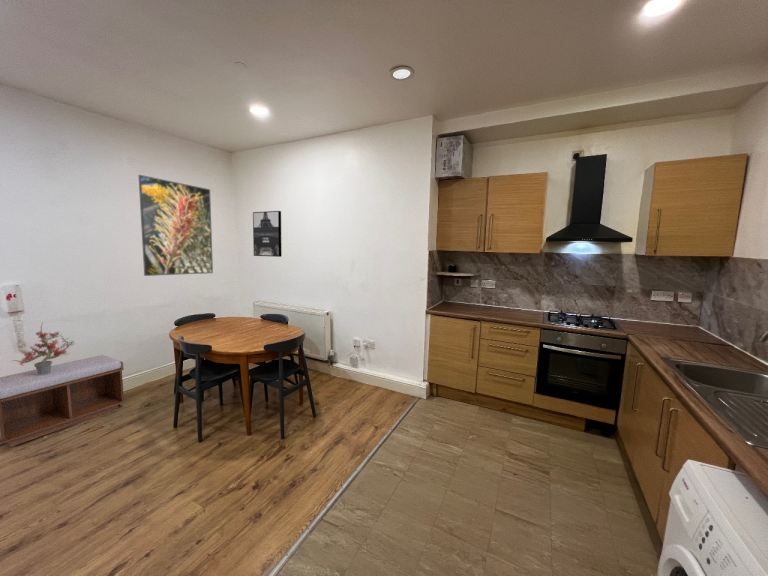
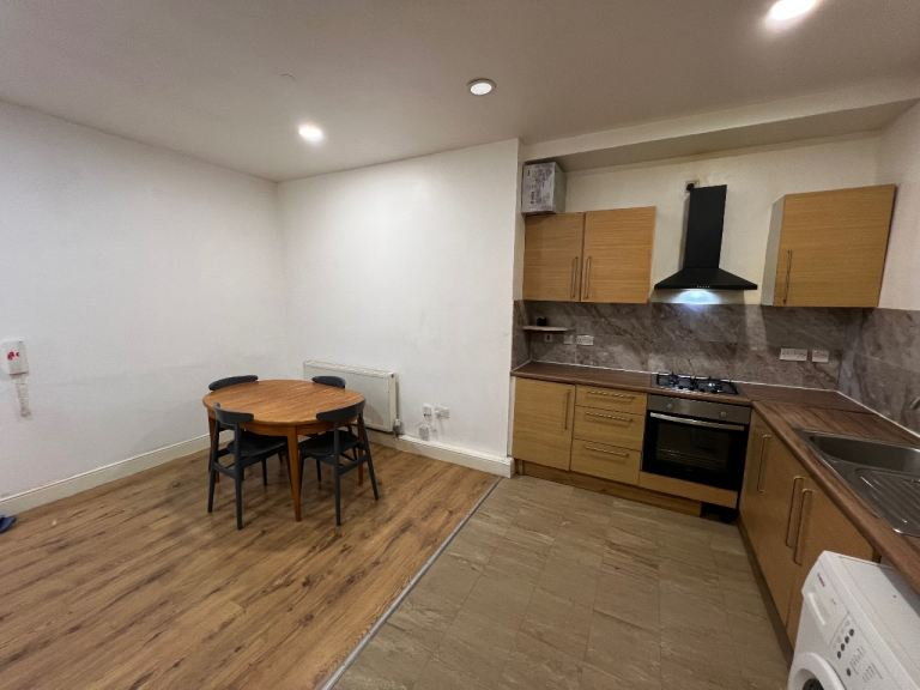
- potted plant [9,322,75,375]
- wall art [252,210,283,258]
- bench [0,354,127,448]
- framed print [138,174,214,277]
